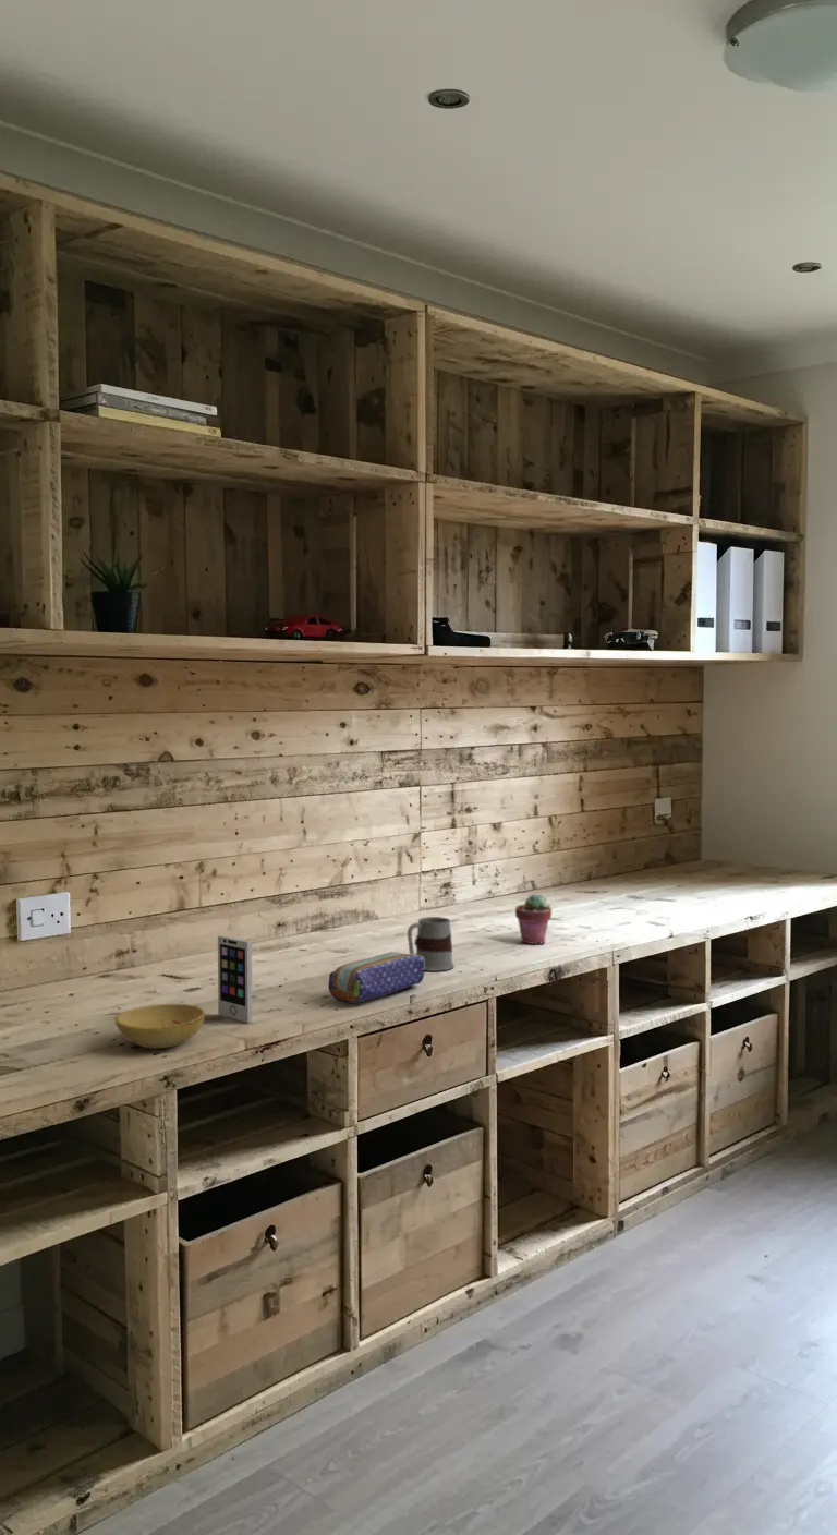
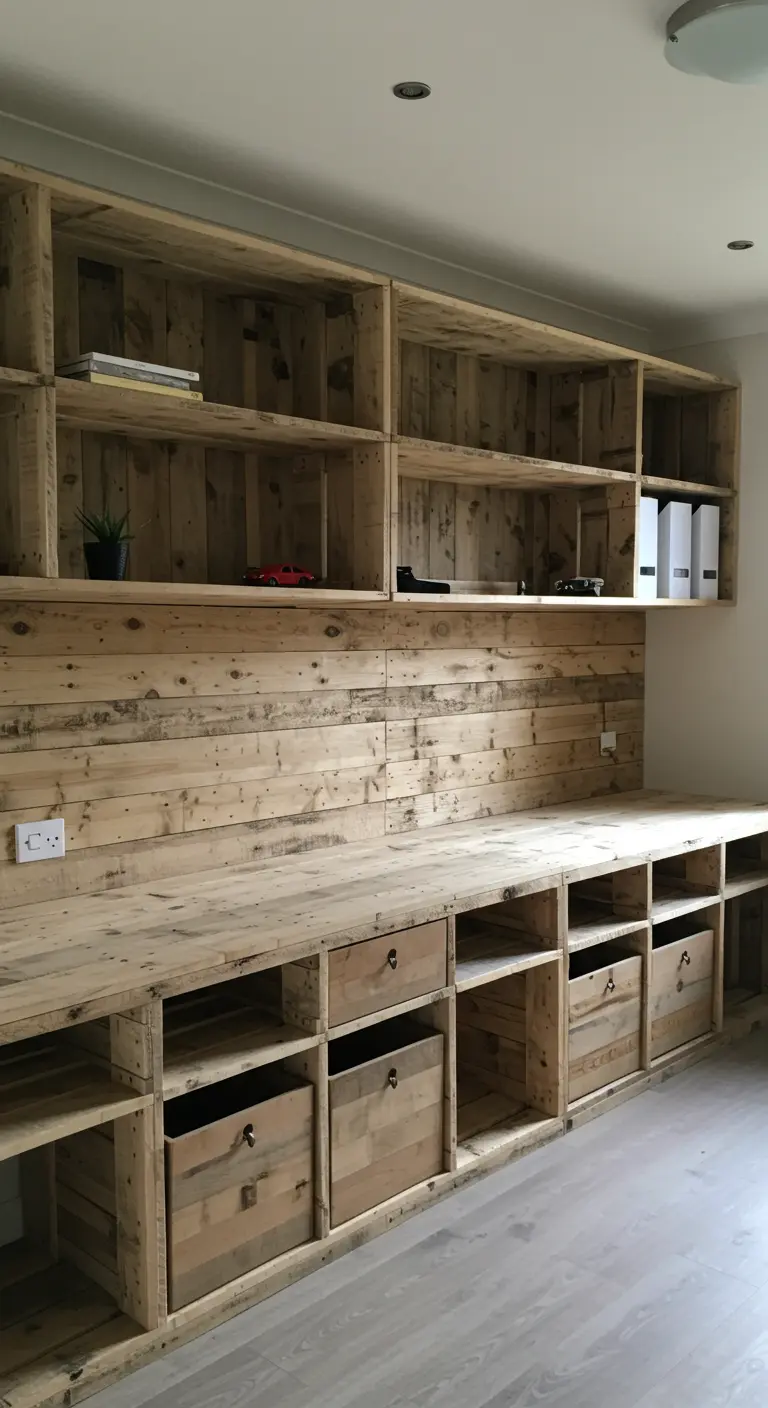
- mug [407,916,456,972]
- smartphone [217,934,253,1024]
- pencil case [327,952,425,1004]
- potted succulent [514,893,554,945]
- bowl [114,1003,206,1049]
